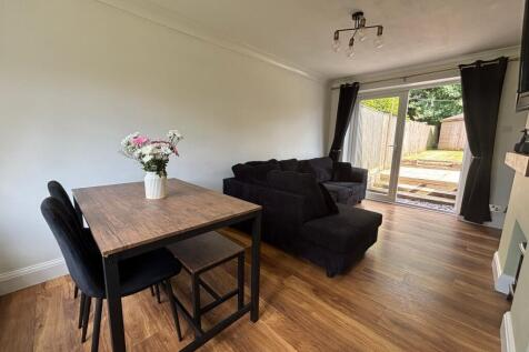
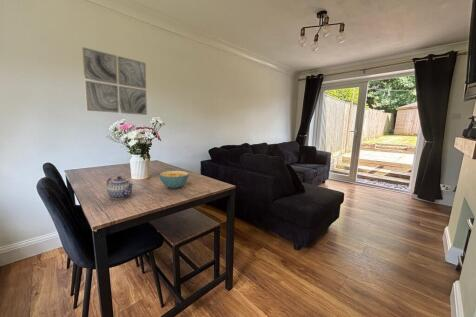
+ wall art [81,46,148,116]
+ teapot [106,175,134,200]
+ cereal bowl [158,170,190,189]
